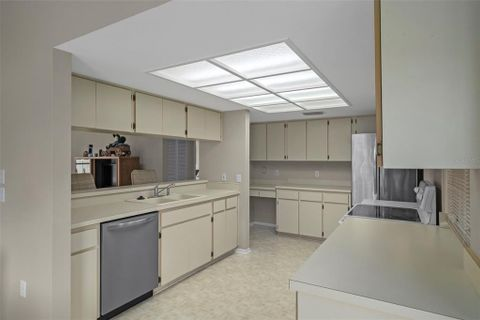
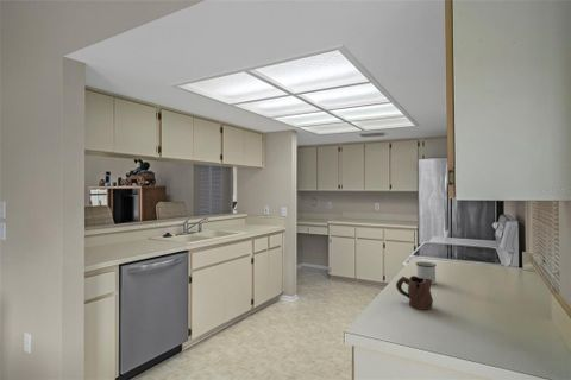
+ mug [415,261,437,286]
+ mug [395,274,434,311]
